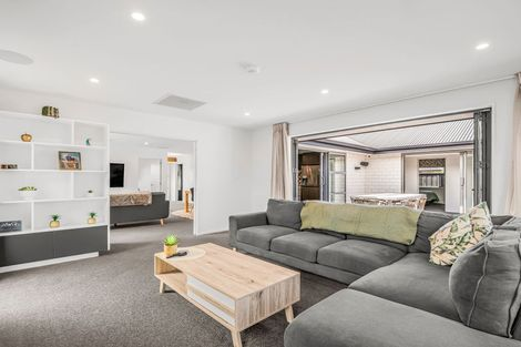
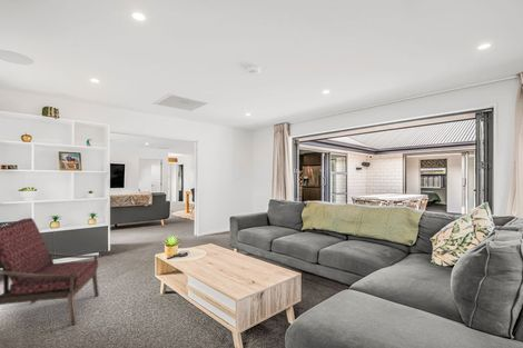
+ armchair [0,217,102,327]
